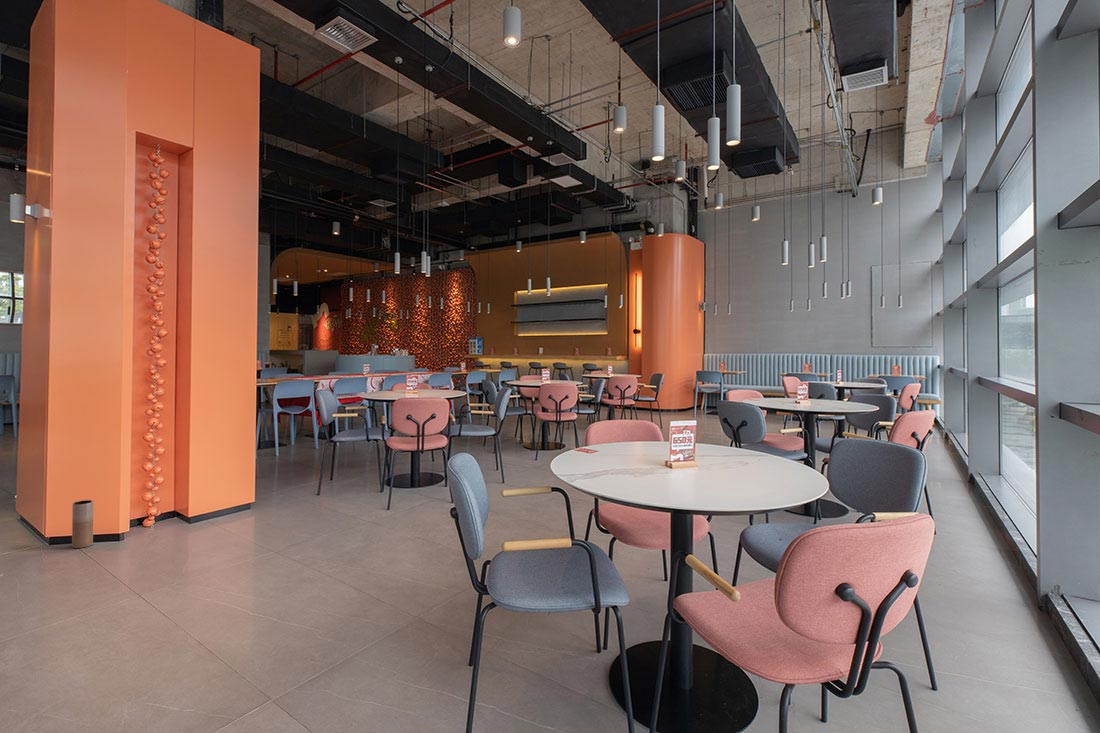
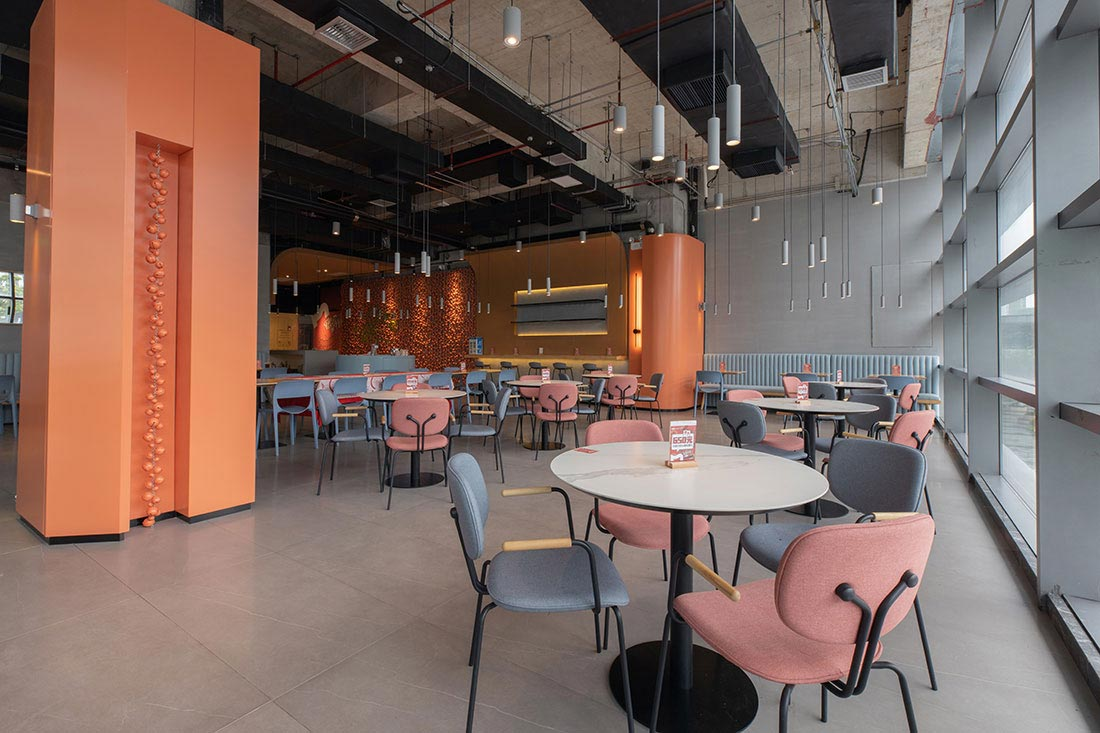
- vase [71,499,94,549]
